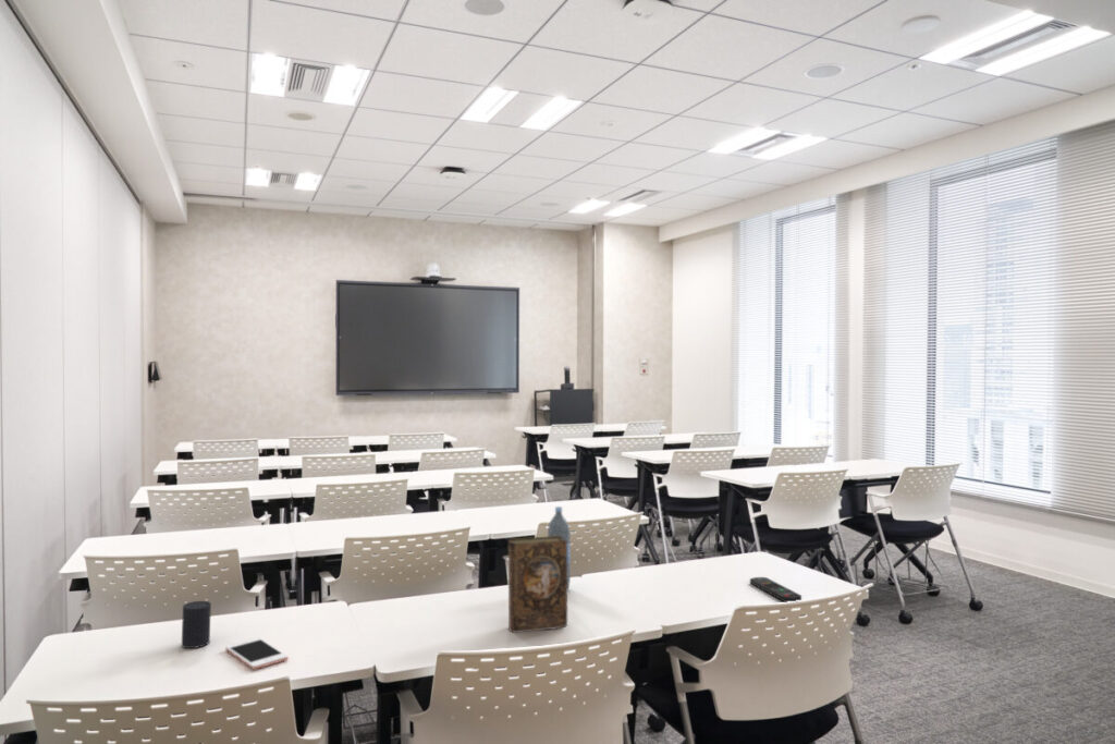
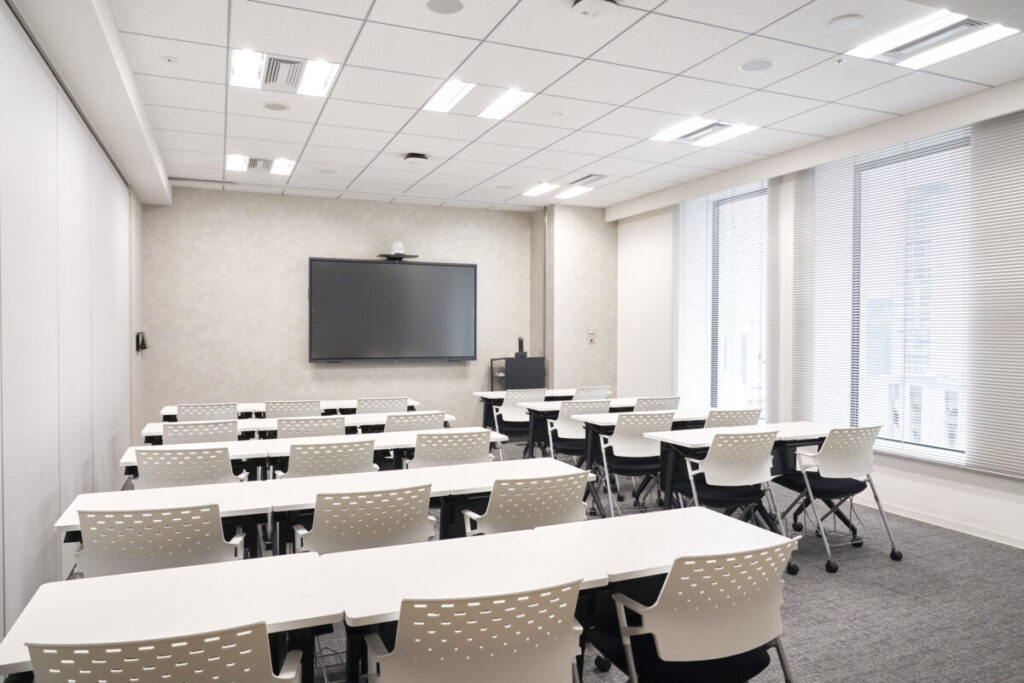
- water bottle [547,505,572,591]
- cup [181,600,212,649]
- book [507,536,568,634]
- cell phone [225,637,289,670]
- remote control [749,576,802,603]
